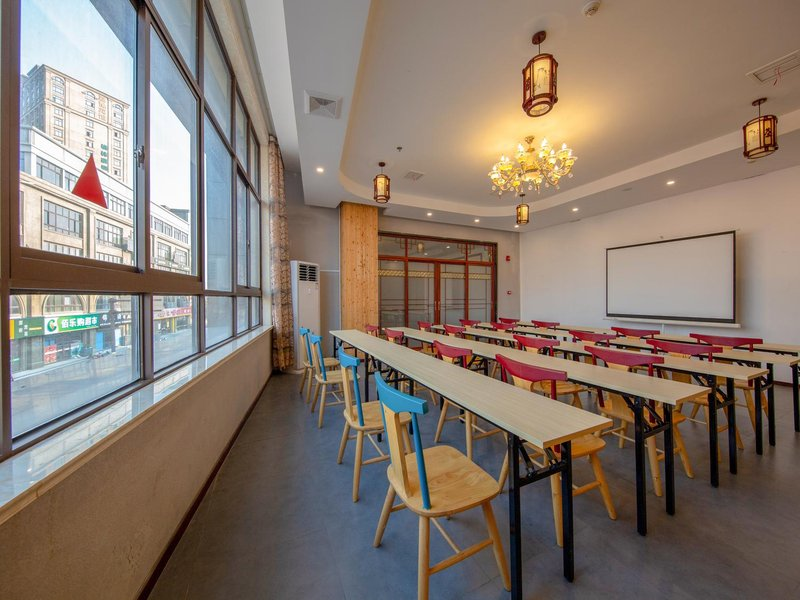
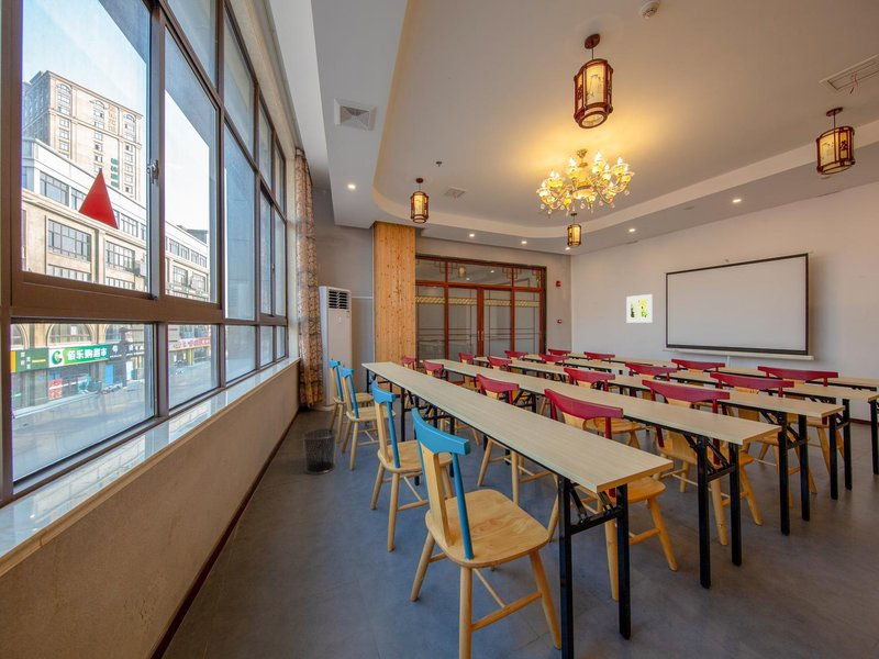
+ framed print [625,293,654,324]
+ waste bin [301,427,338,476]
